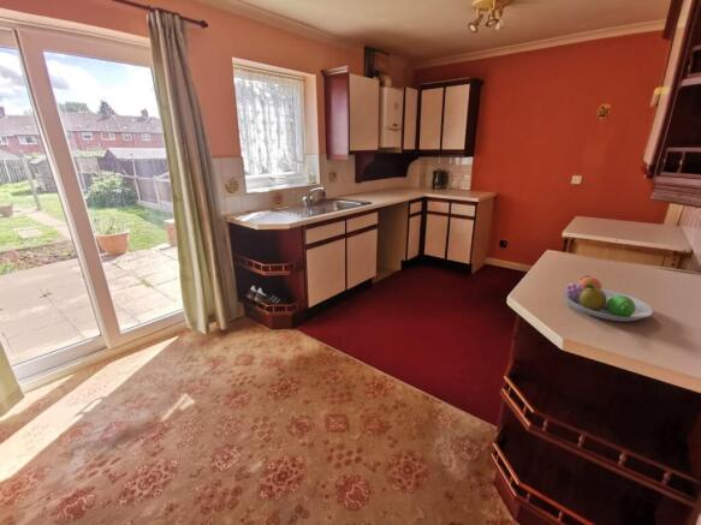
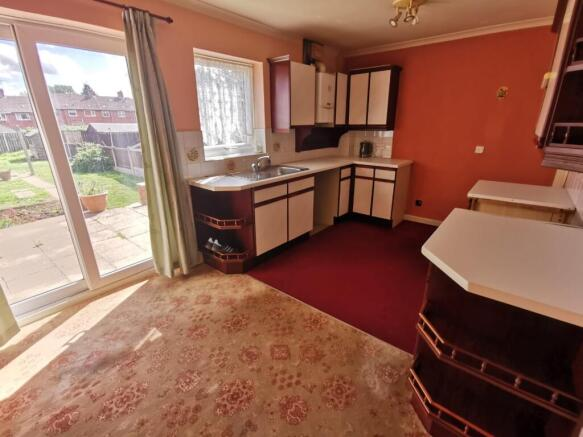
- fruit bowl [564,274,654,322]
